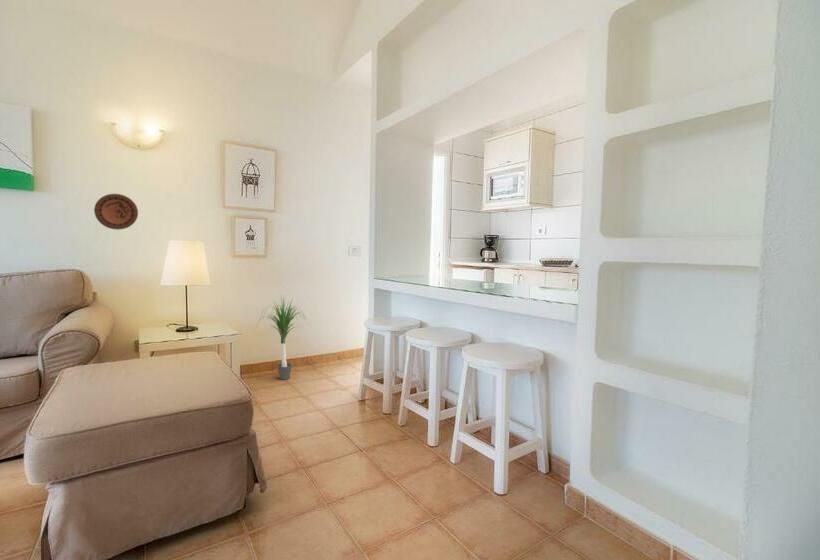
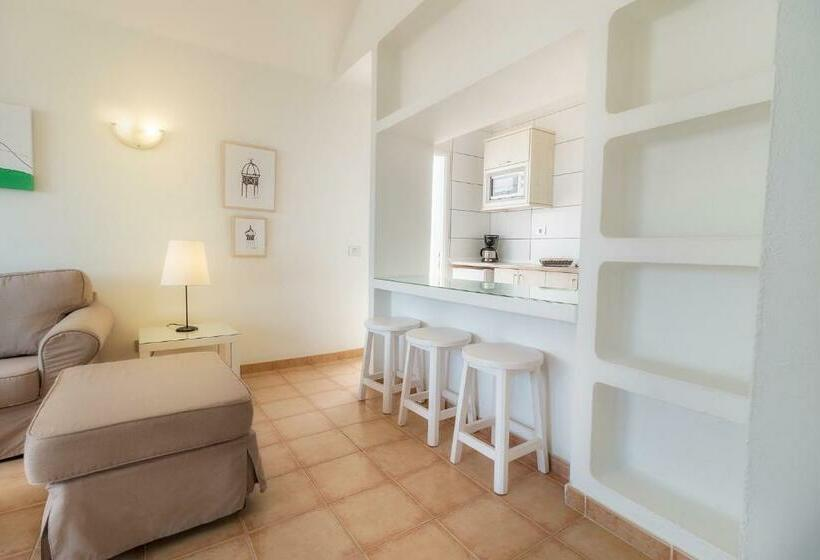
- potted plant [254,296,313,381]
- decorative plate [93,193,139,231]
